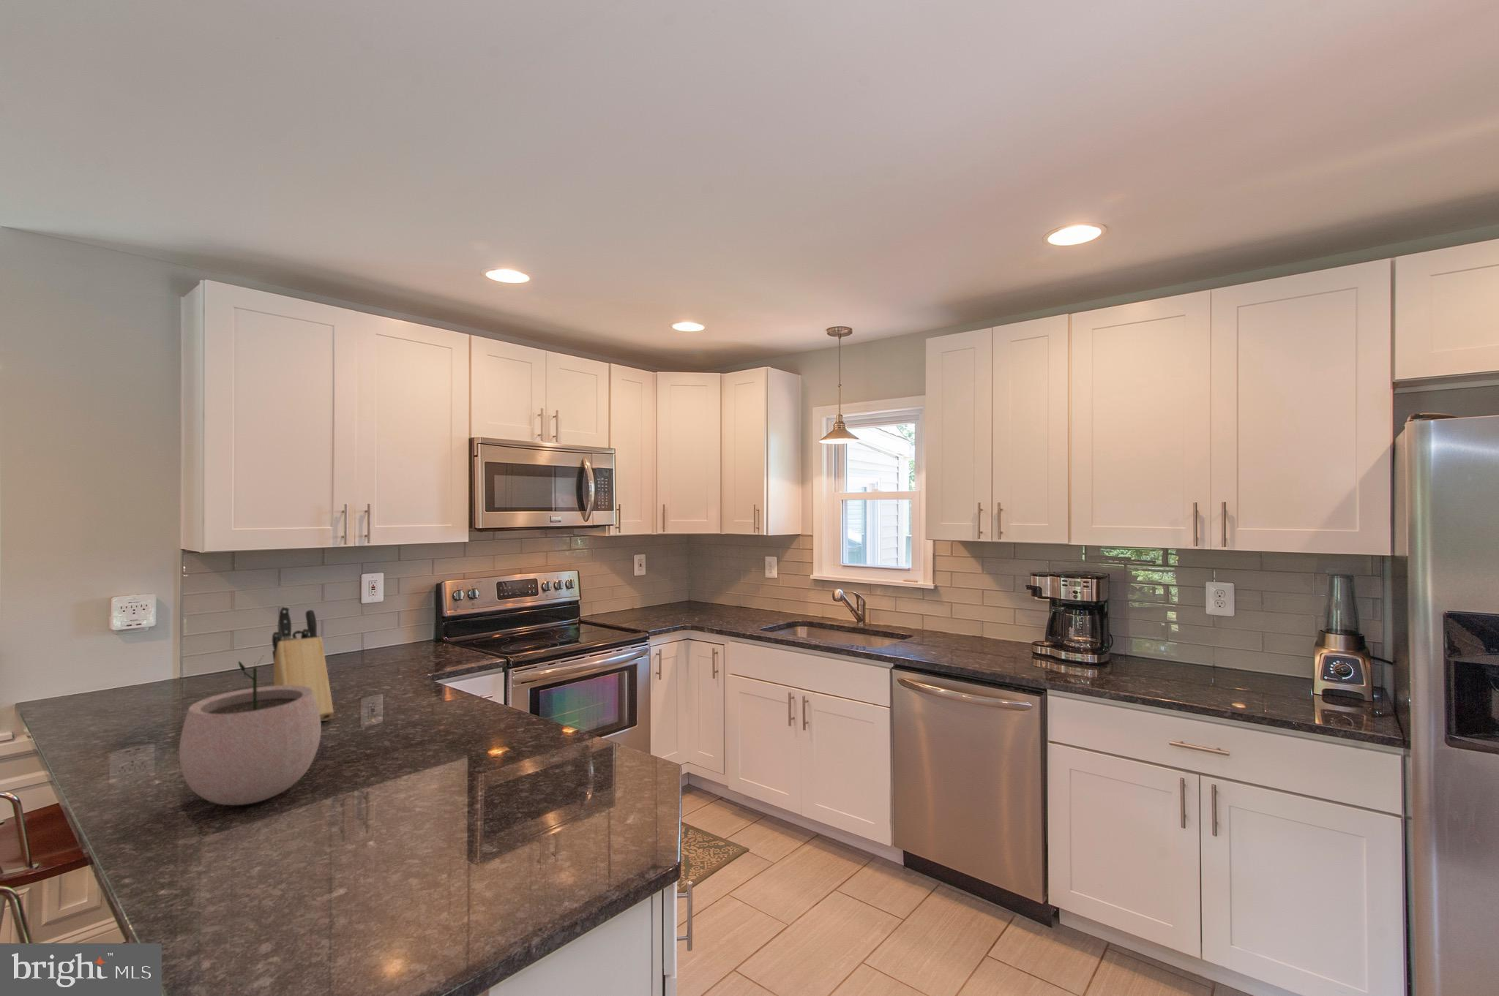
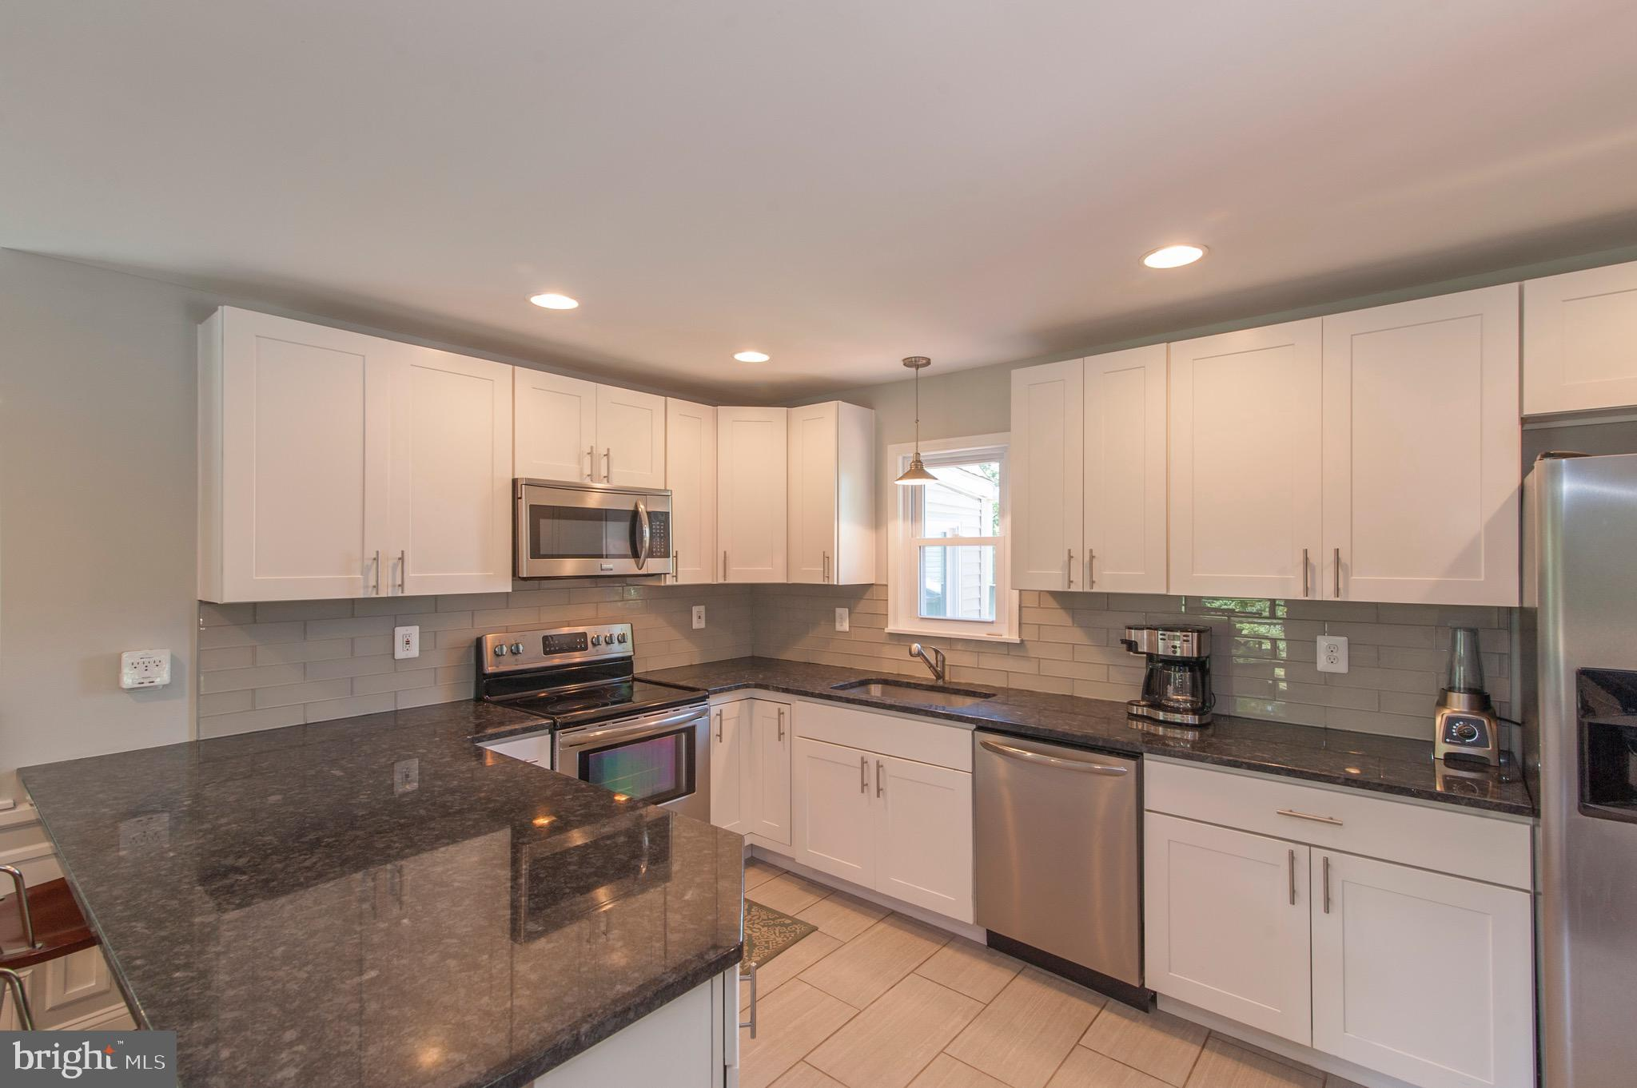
- plant pot [179,654,322,806]
- knife block [271,606,335,721]
